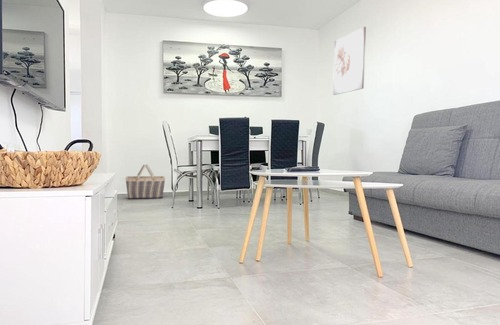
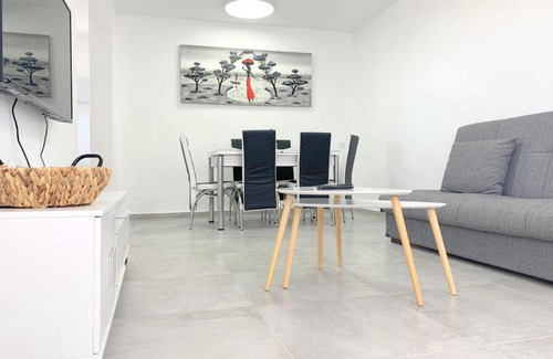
- wall art [332,26,367,96]
- basket [125,164,166,201]
